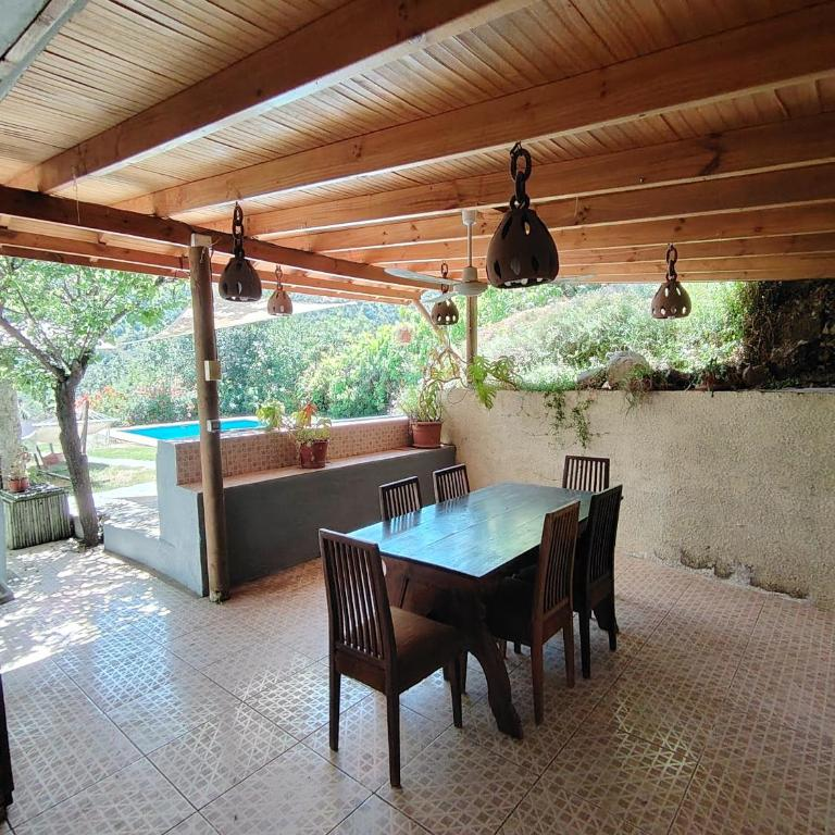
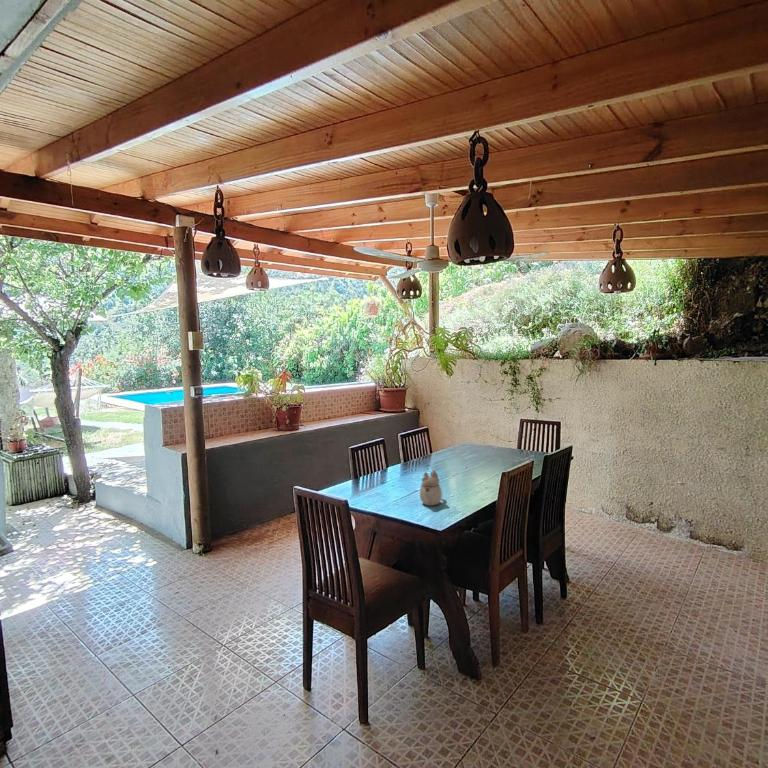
+ teapot [419,469,443,507]
